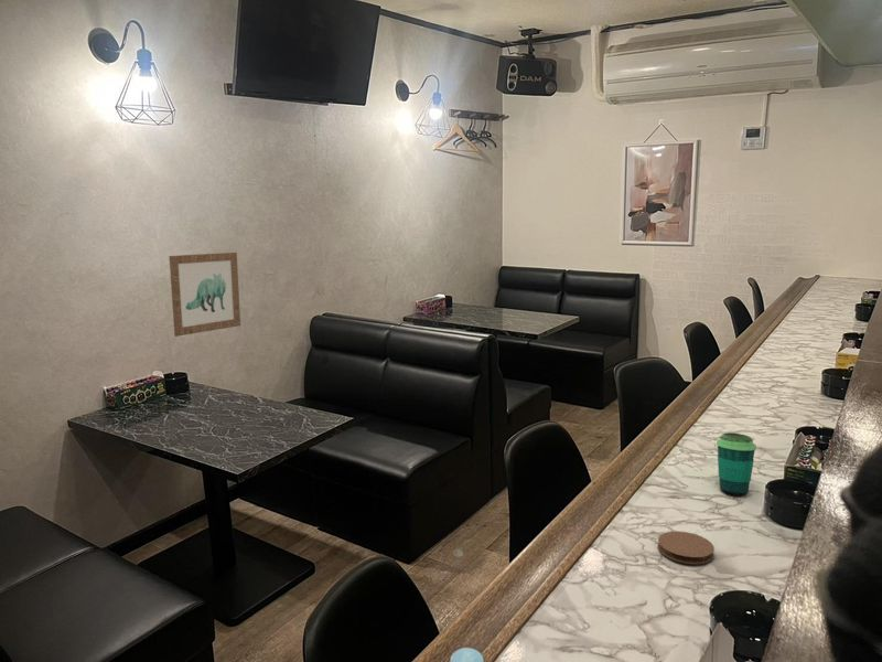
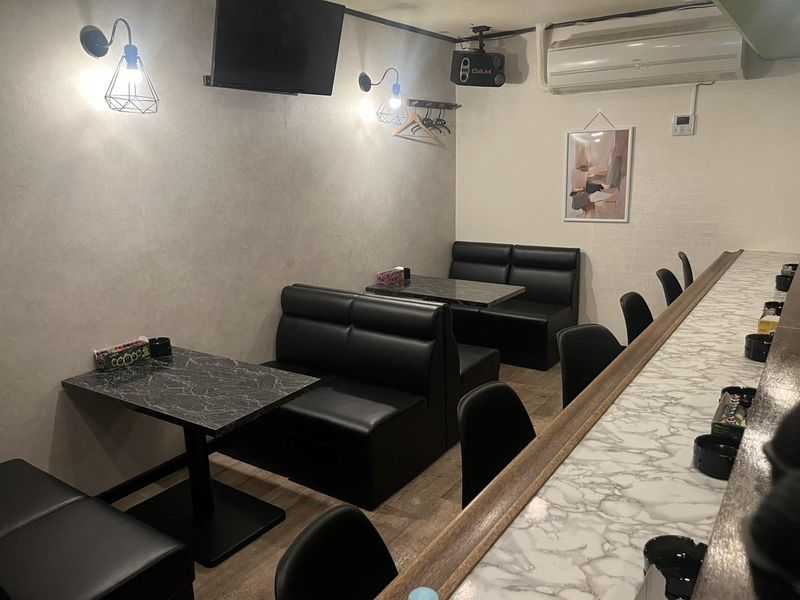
- wall art [168,252,241,338]
- cup [716,431,757,496]
- coaster [657,531,716,565]
